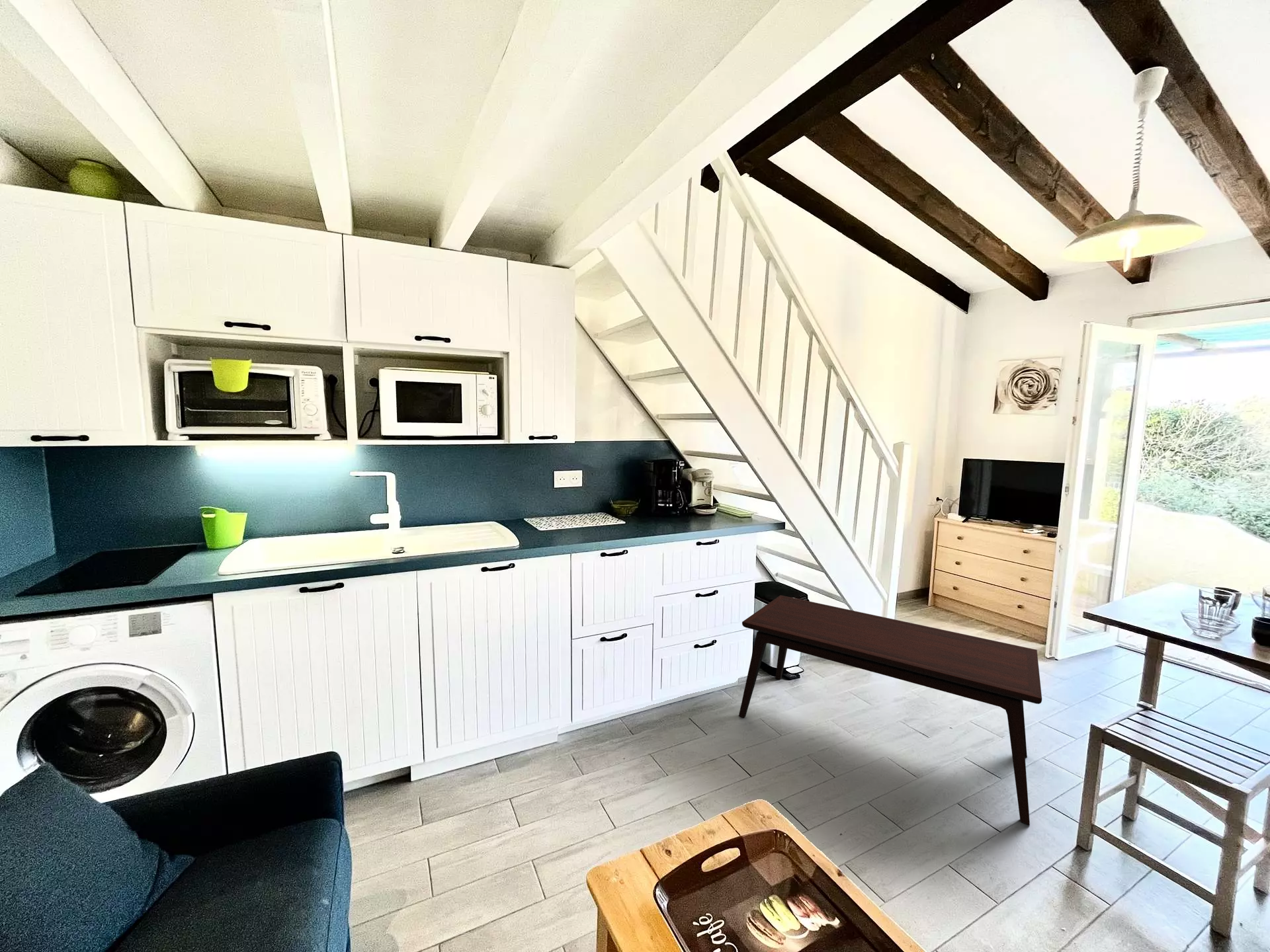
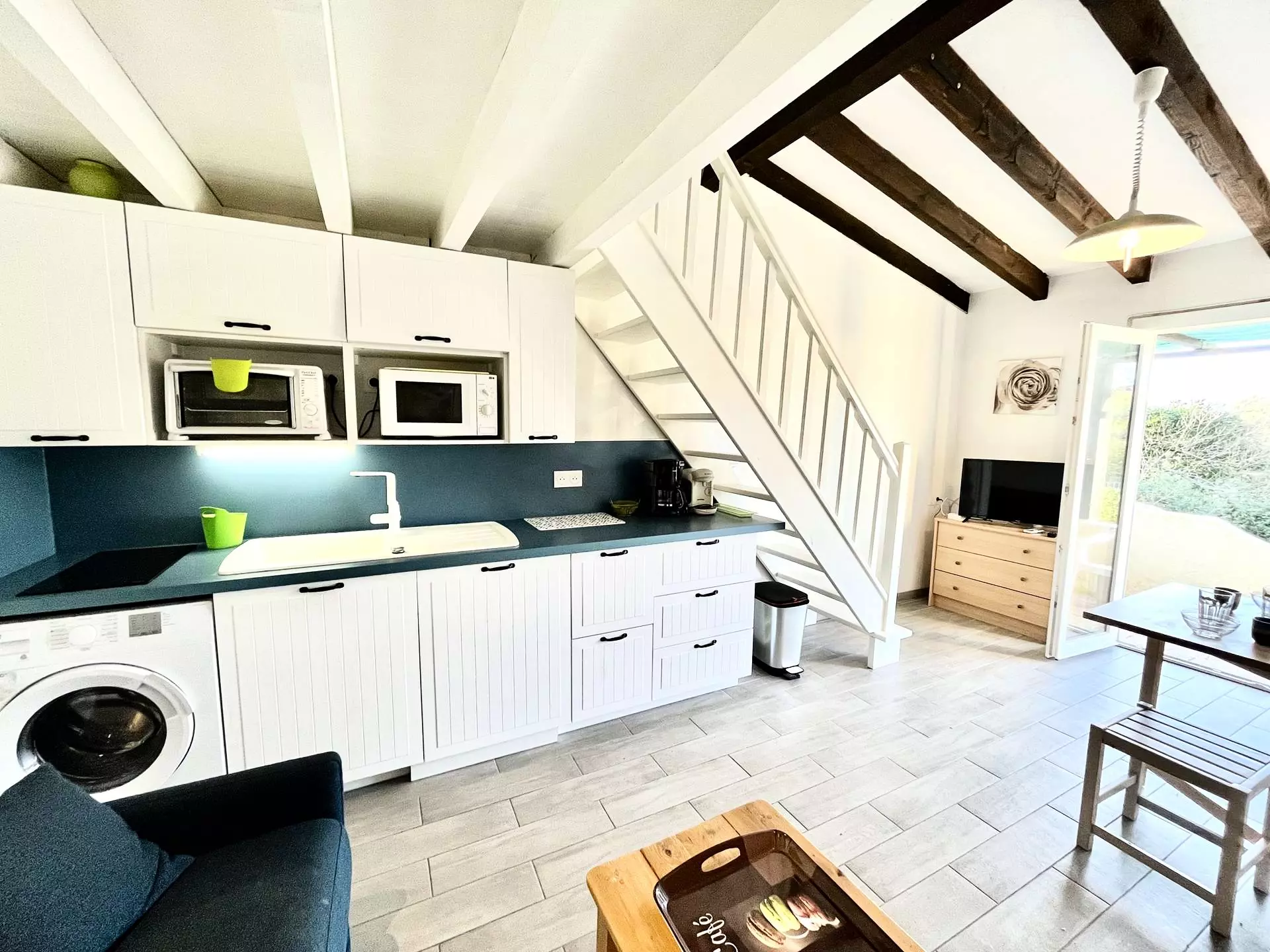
- coffee table [738,594,1042,826]
